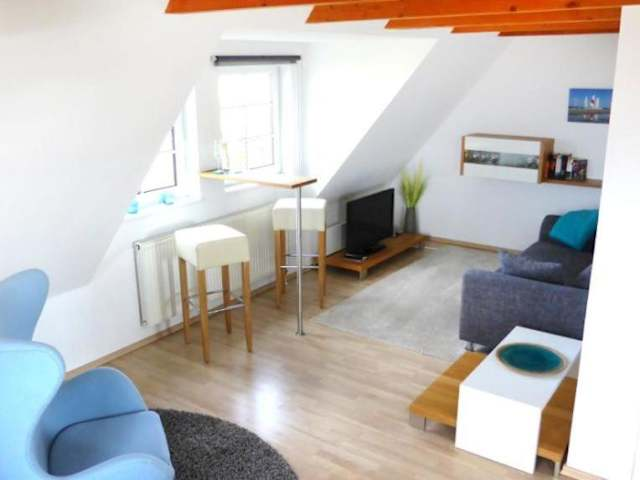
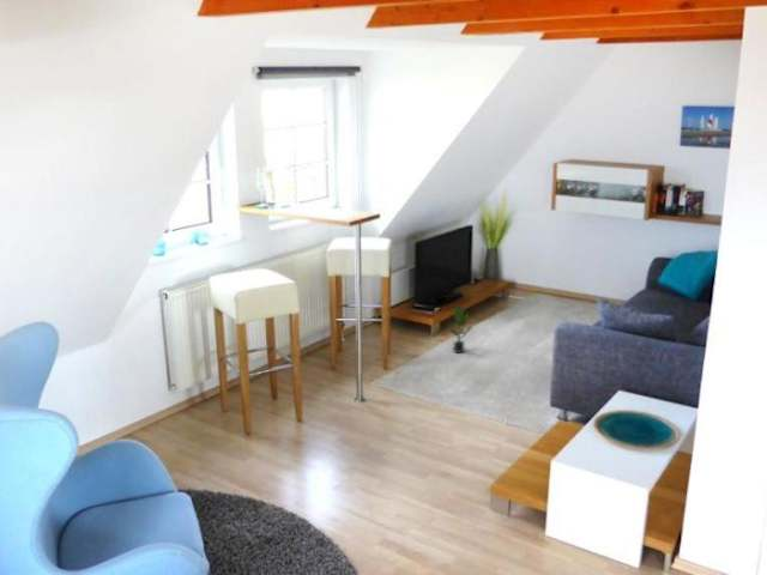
+ potted plant [448,302,475,355]
